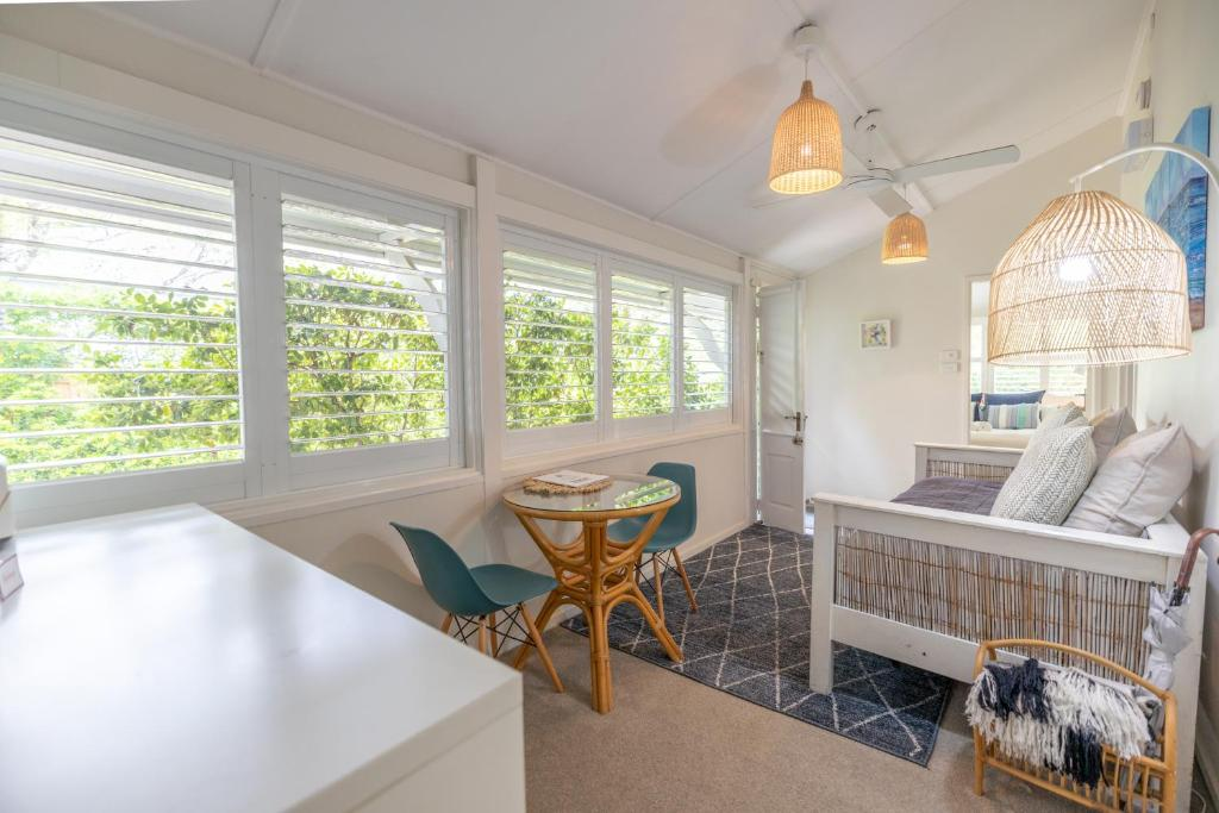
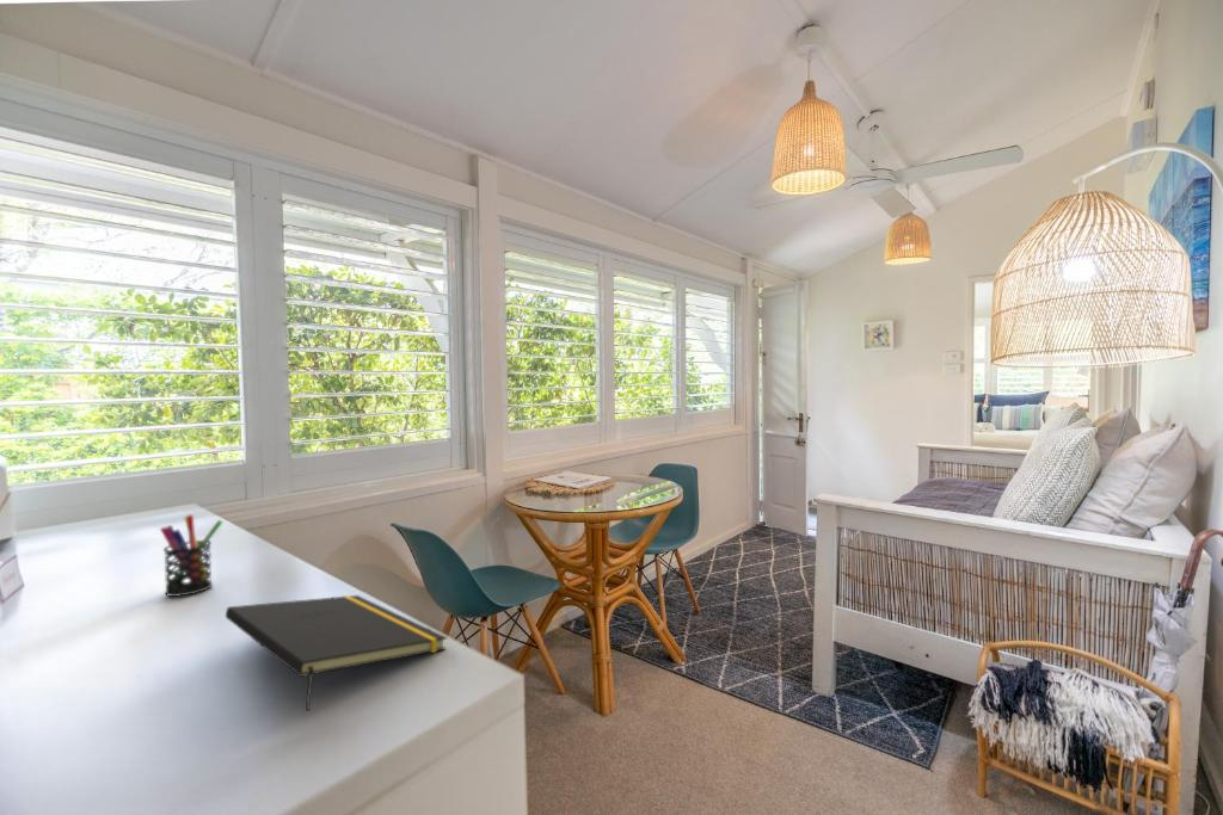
+ pen holder [159,513,225,598]
+ notepad [225,594,448,712]
